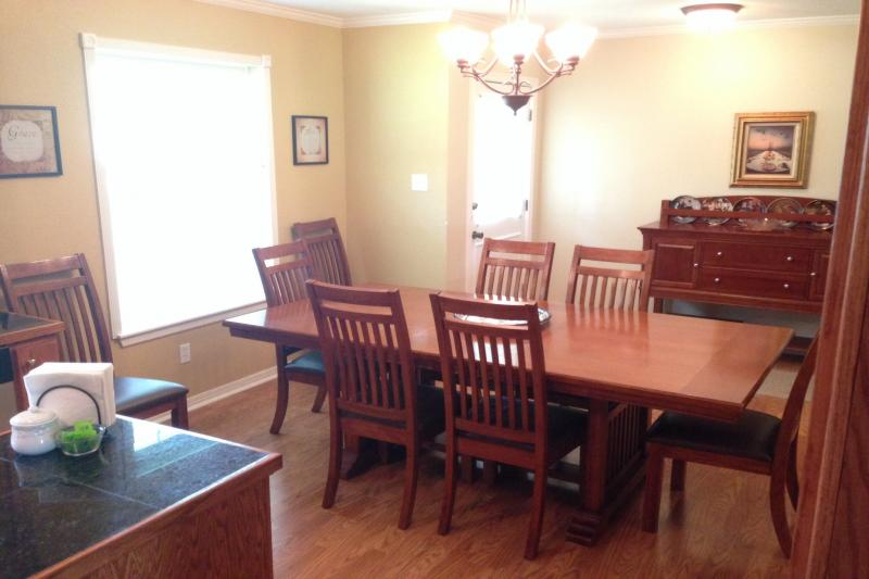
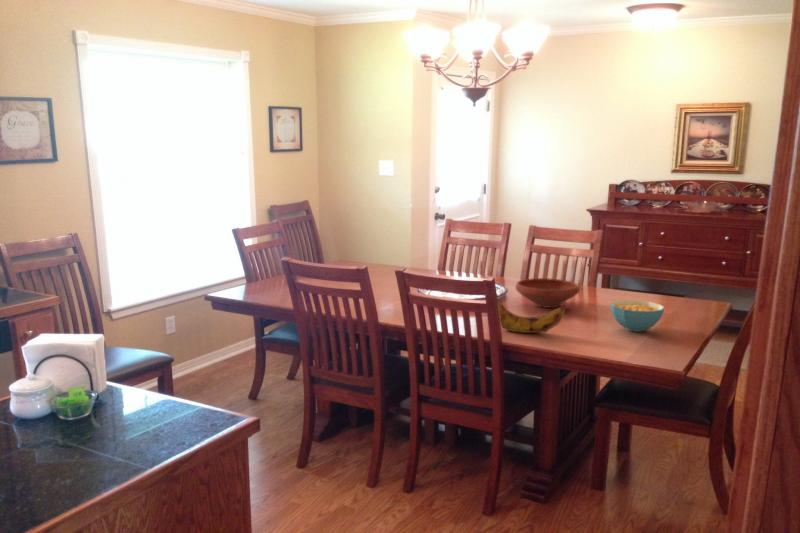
+ bowl [514,277,581,309]
+ banana [484,277,566,334]
+ cereal bowl [609,299,666,333]
